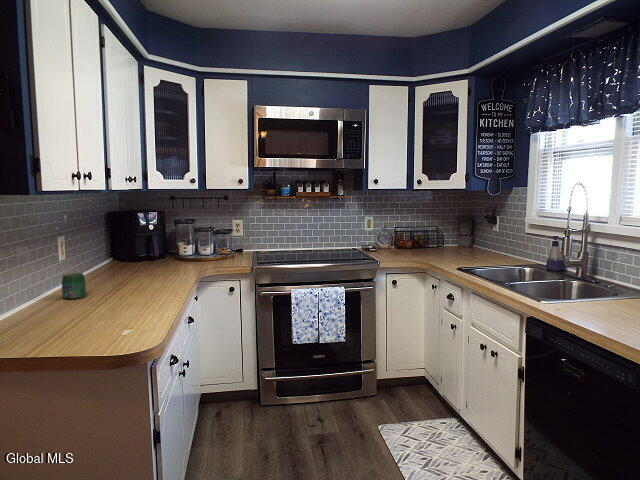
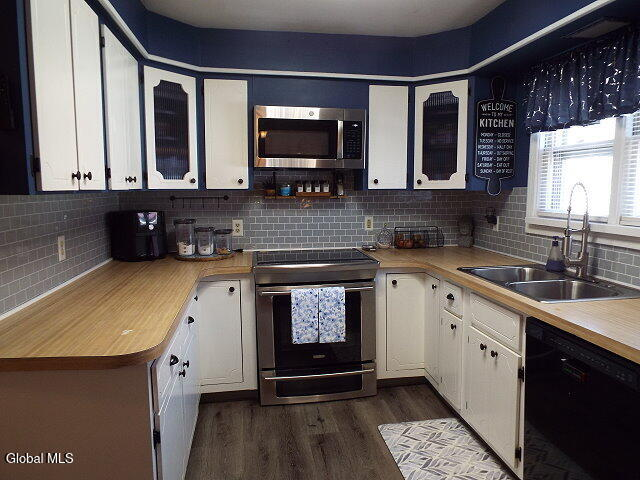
- jar [61,272,87,300]
